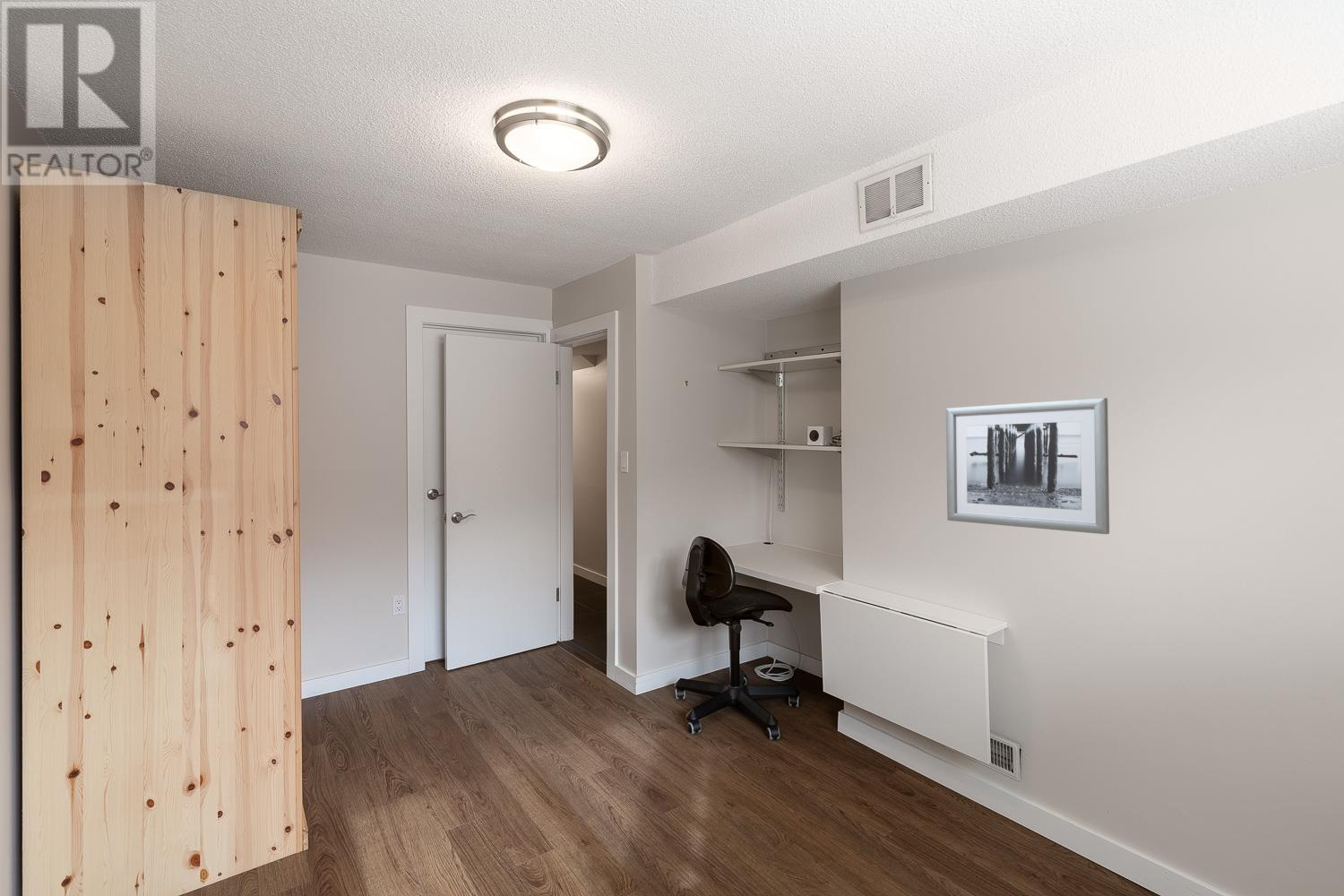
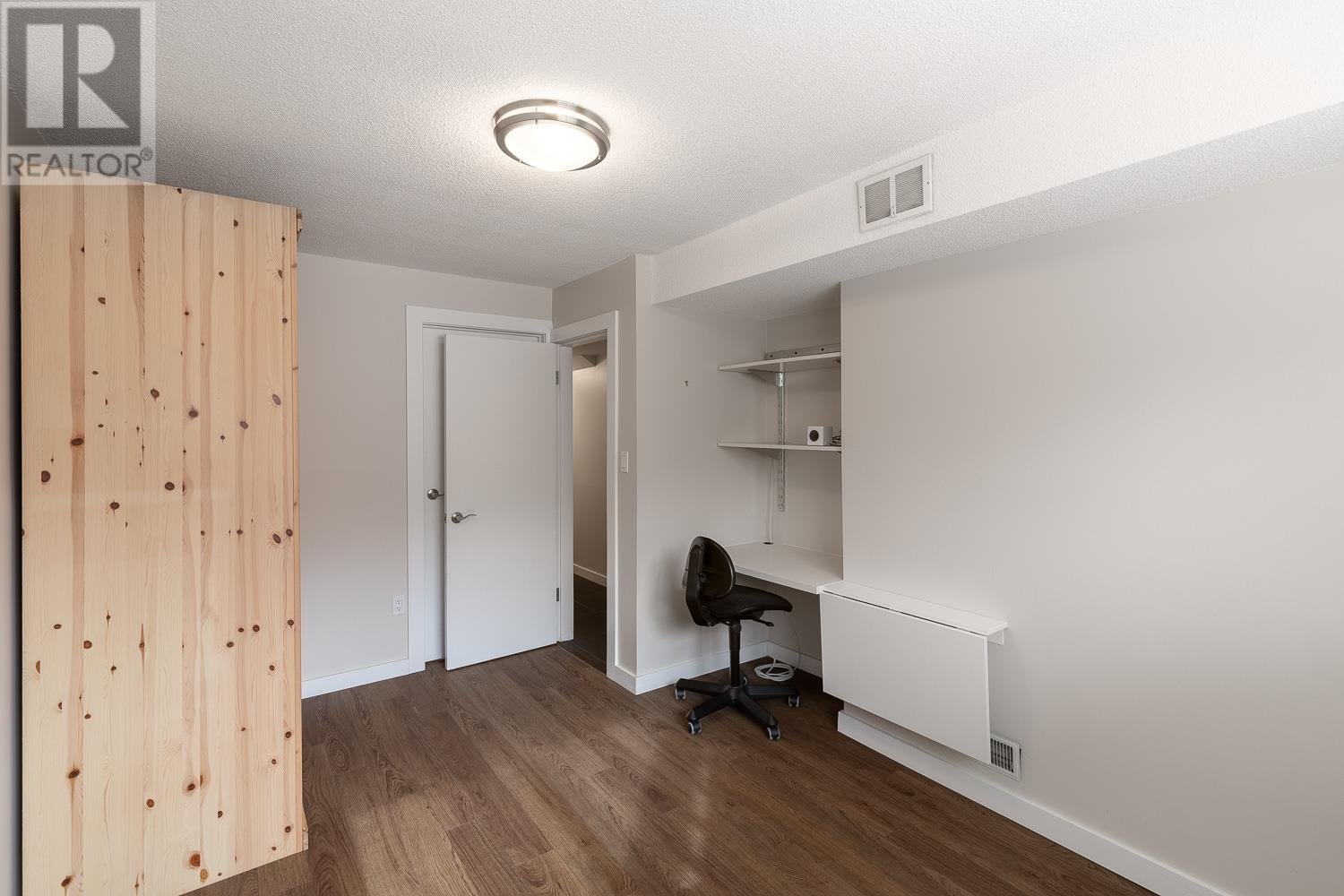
- wall art [945,397,1110,535]
